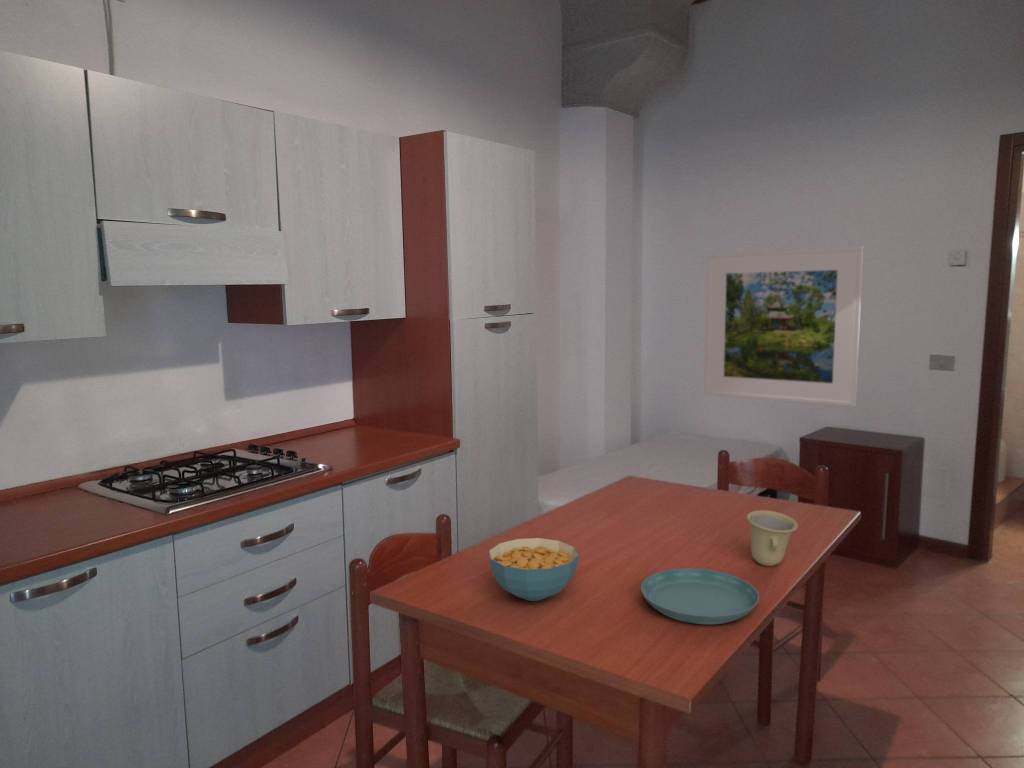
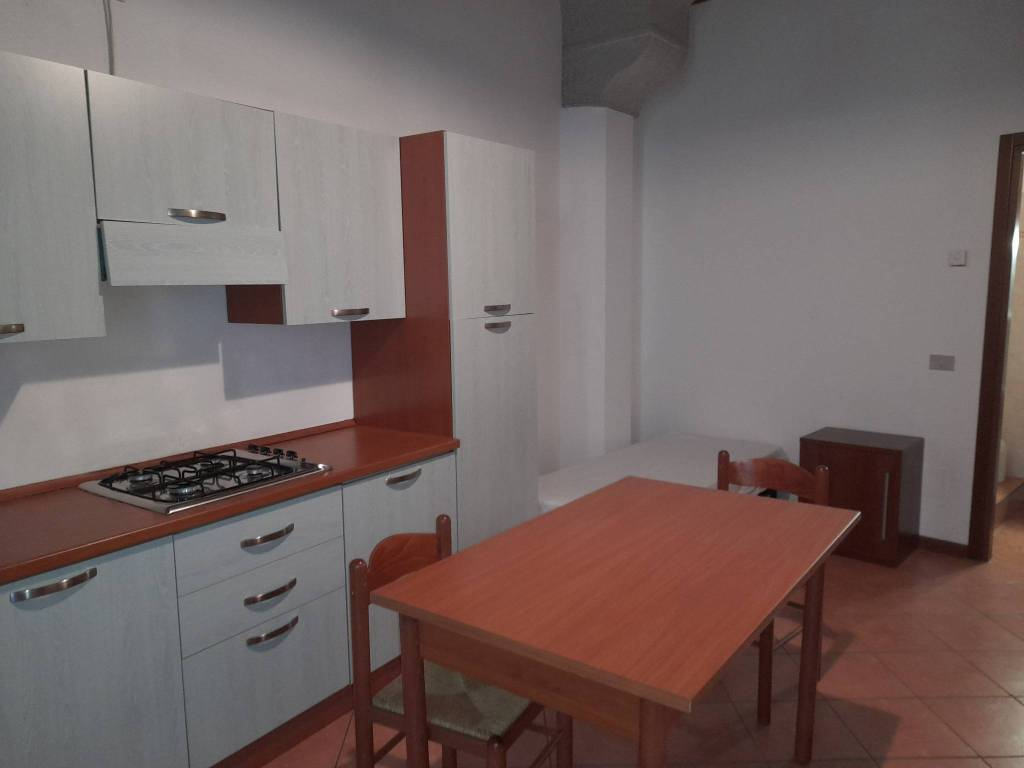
- saucer [640,568,760,625]
- cup [745,509,799,567]
- cereal bowl [488,537,580,602]
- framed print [703,245,864,408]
